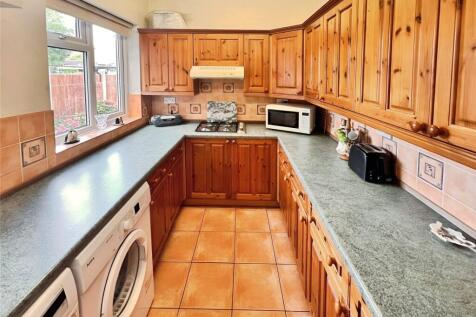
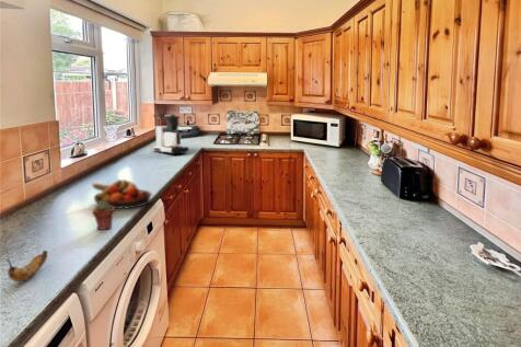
+ fruit bowl [91,178,153,210]
+ banana [5,250,48,282]
+ coffee maker [151,114,189,155]
+ potted succulent [91,201,116,231]
